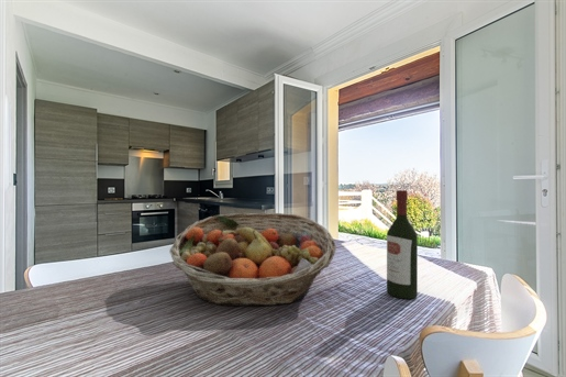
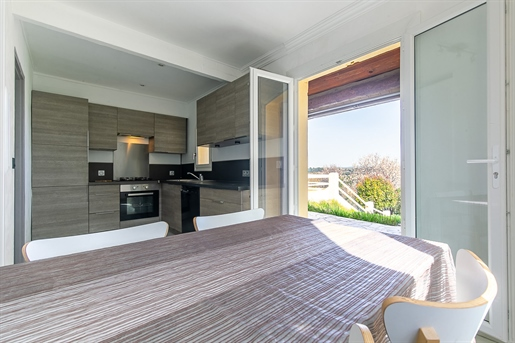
- wine bottle [386,189,419,300]
- fruit basket [168,212,337,308]
